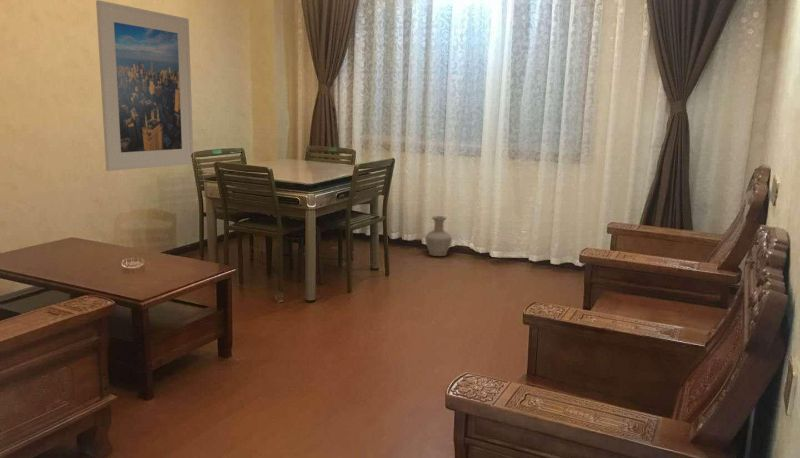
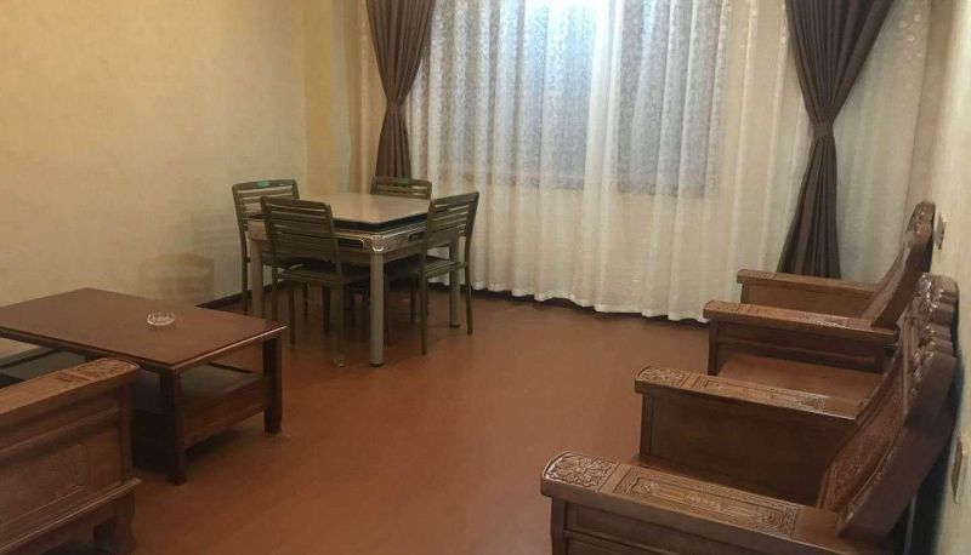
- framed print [95,0,194,172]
- vase [424,215,453,257]
